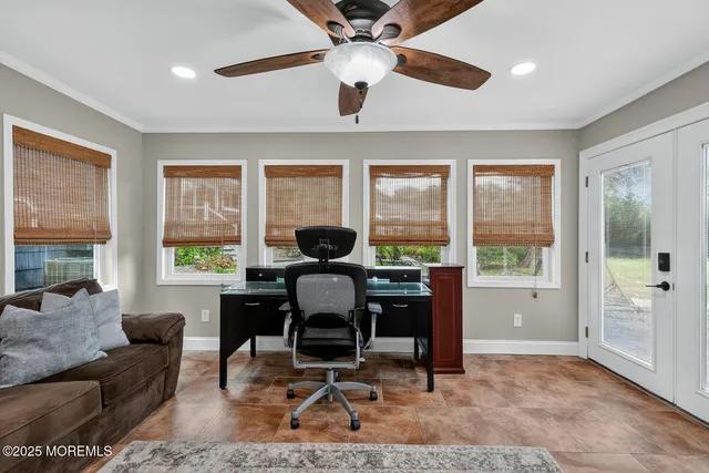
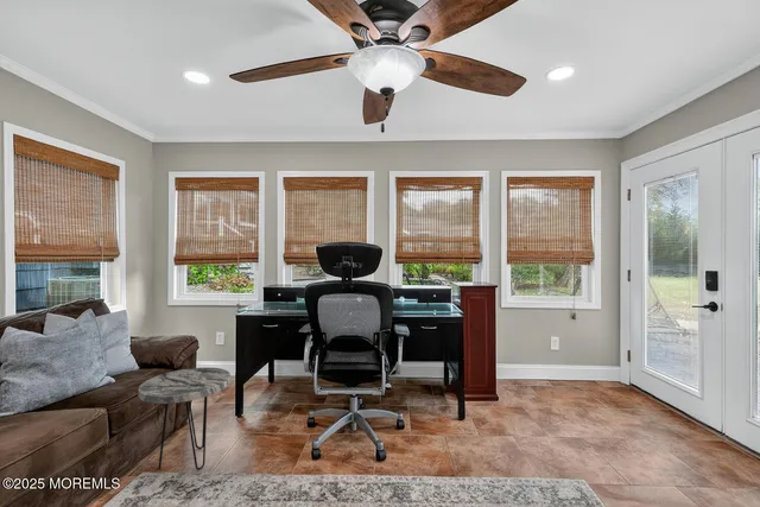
+ side table [138,367,232,471]
